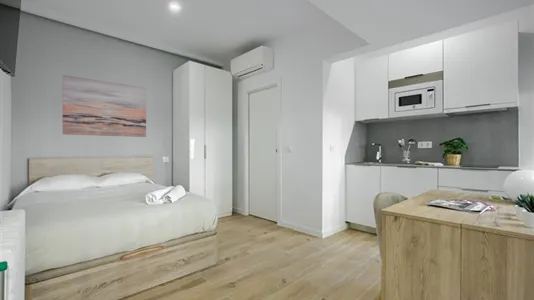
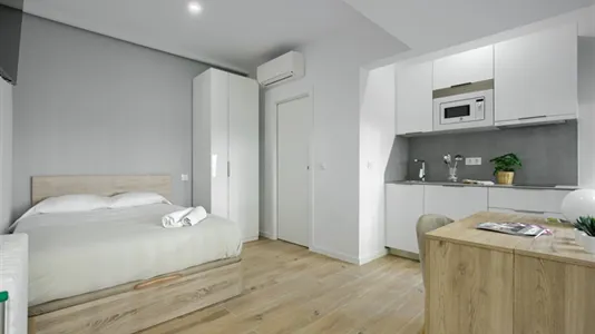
- wall art [62,74,147,138]
